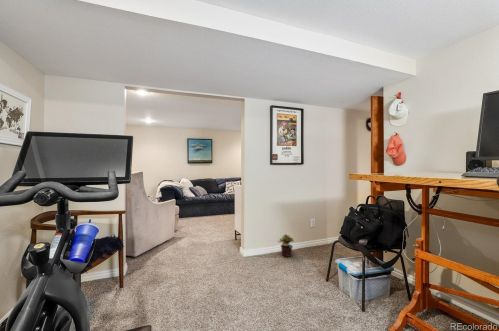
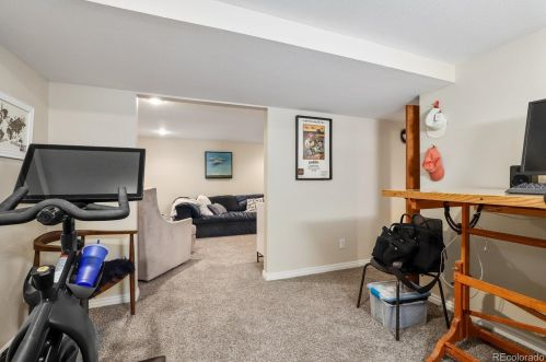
- potted plant [277,233,295,258]
